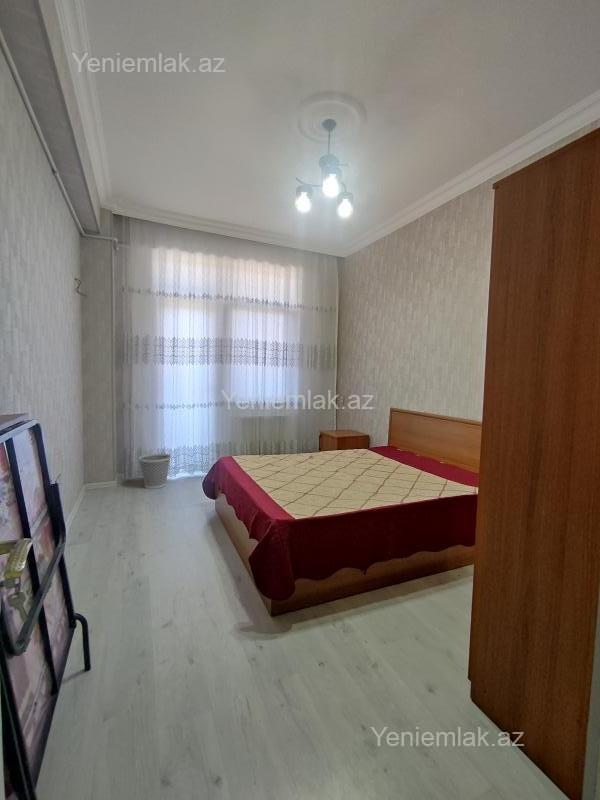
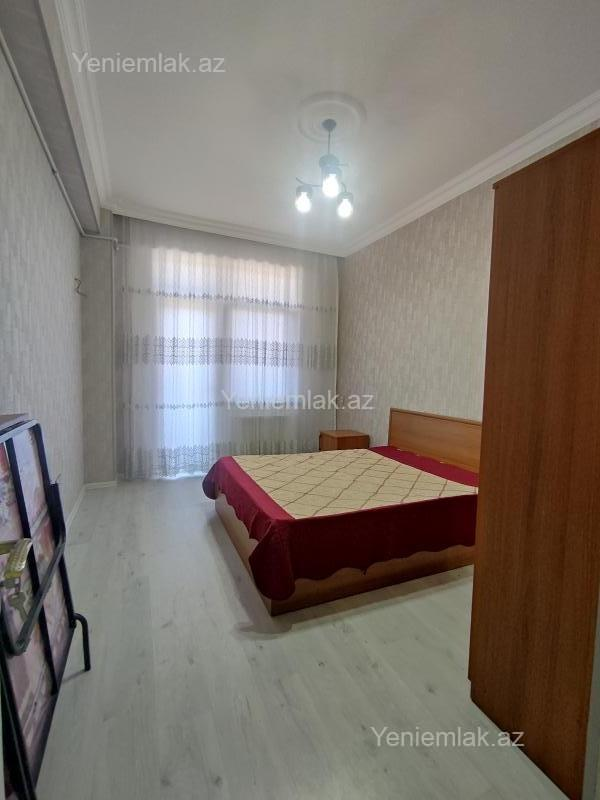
- wastebasket [138,452,172,490]
